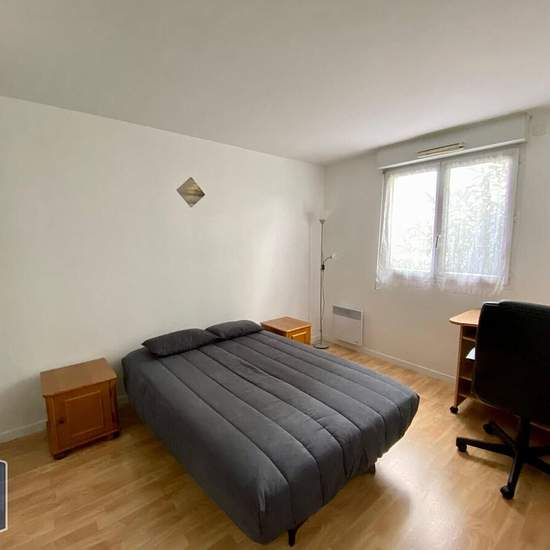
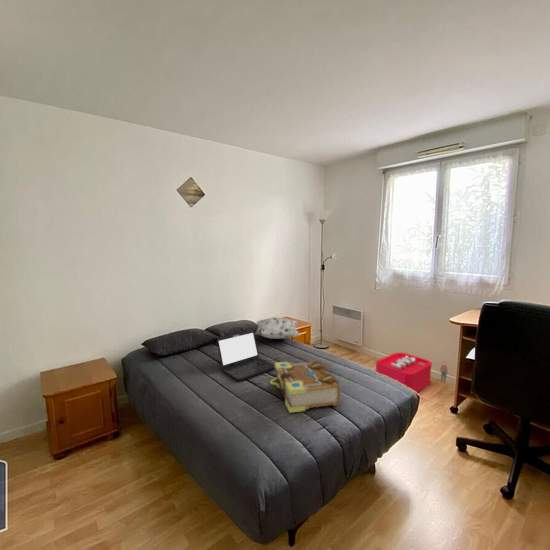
+ laptop [216,329,275,382]
+ storage bin [375,352,449,393]
+ book [269,359,342,414]
+ decorative pillow [254,316,301,340]
